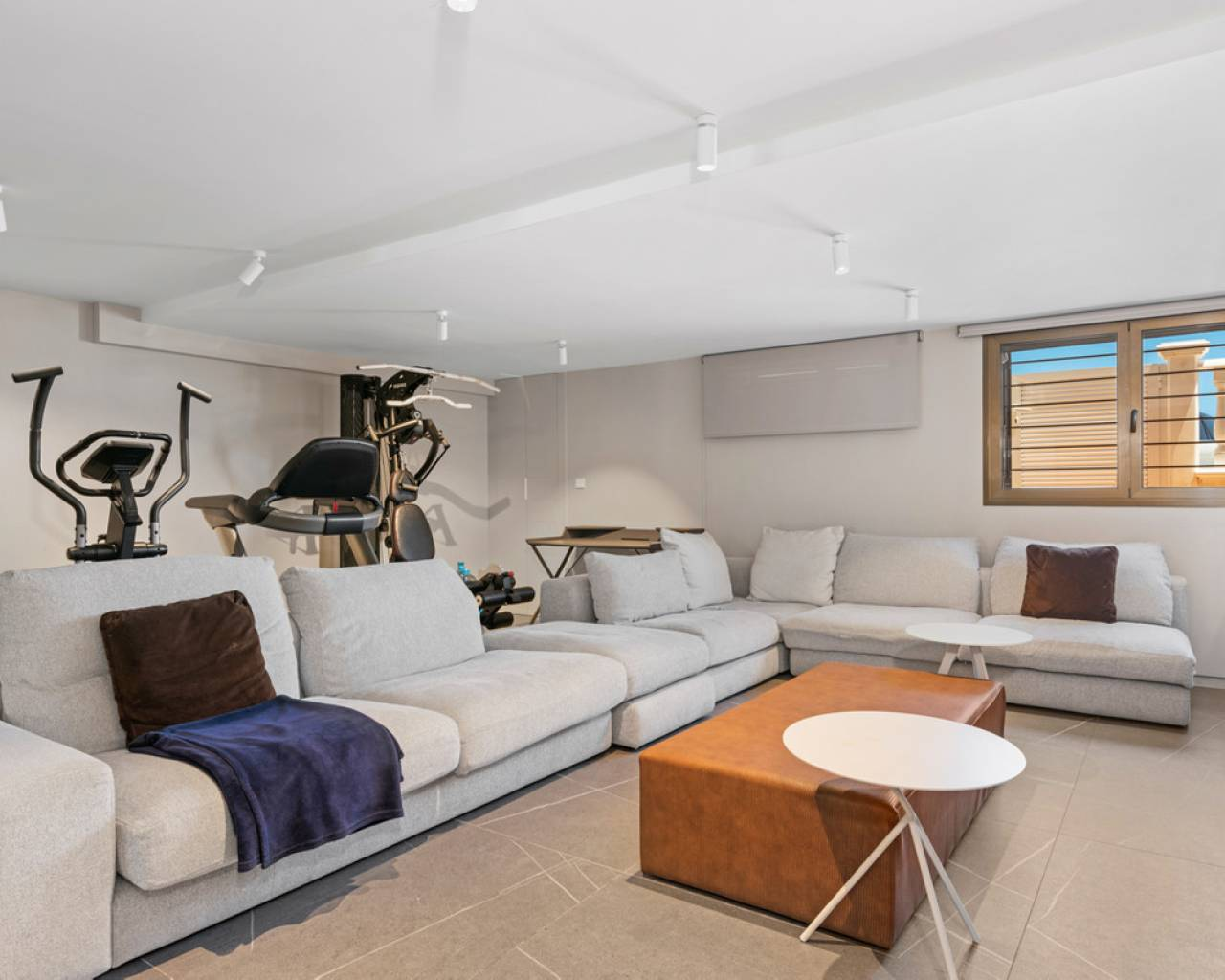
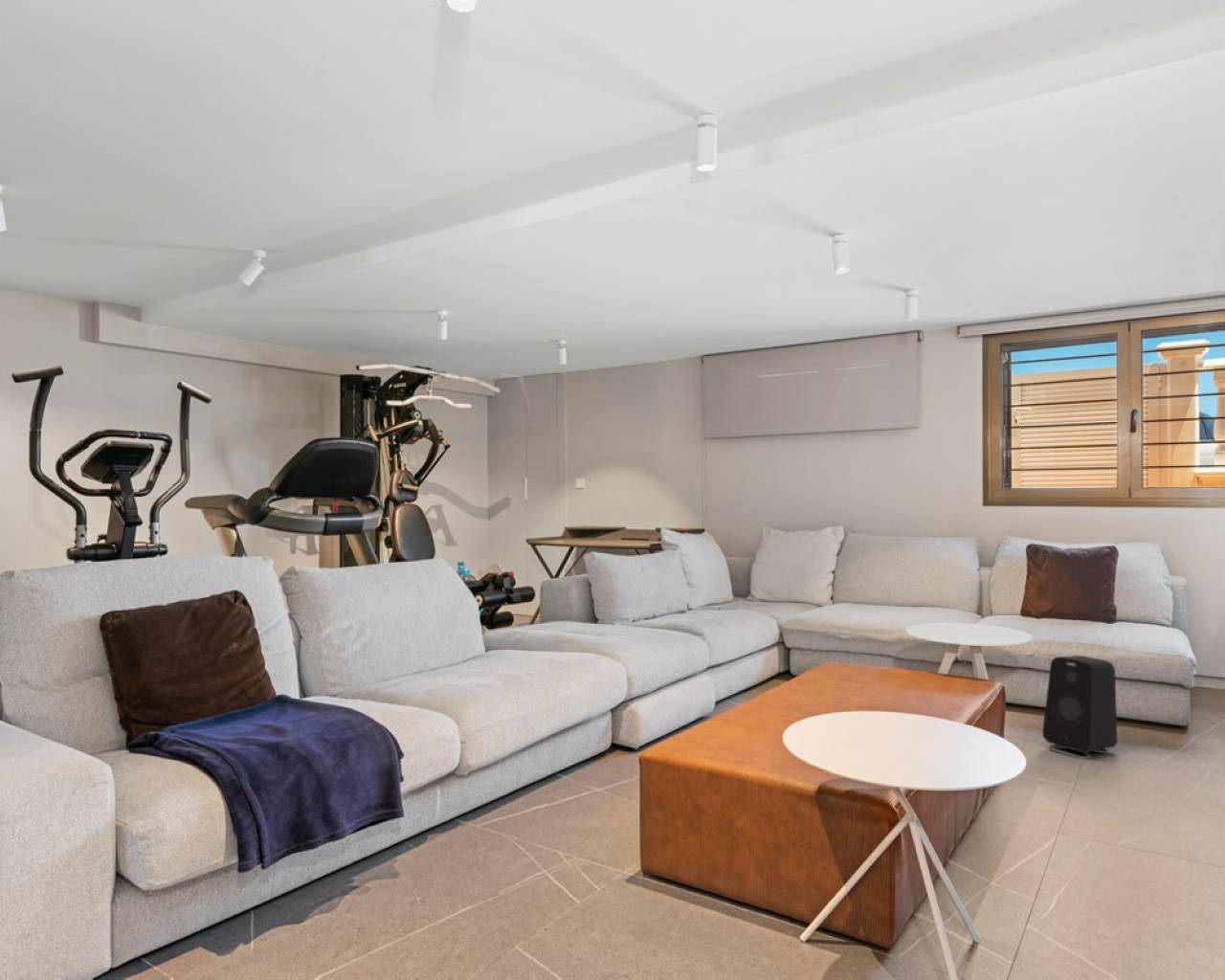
+ speaker [1041,655,1119,760]
